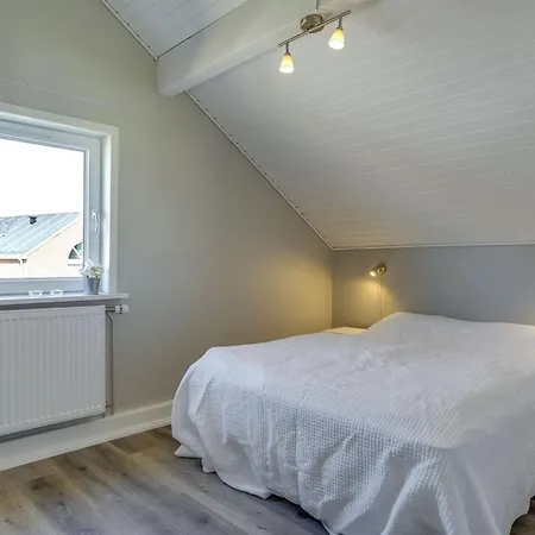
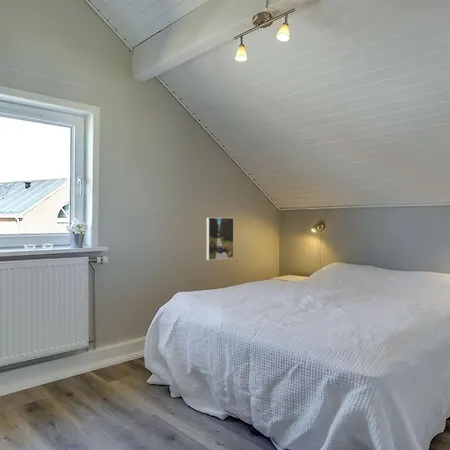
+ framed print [205,217,235,261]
